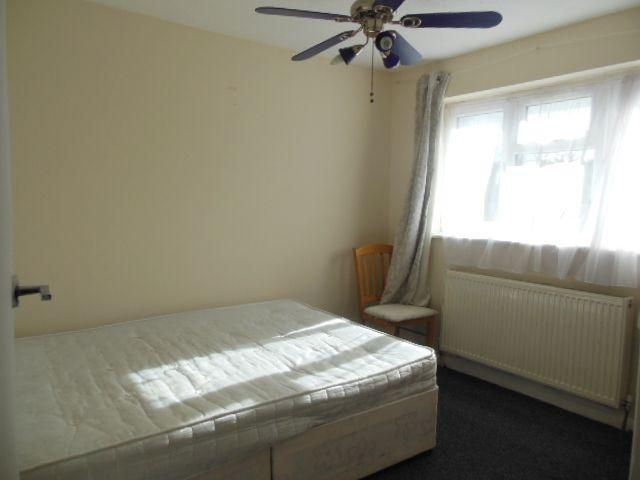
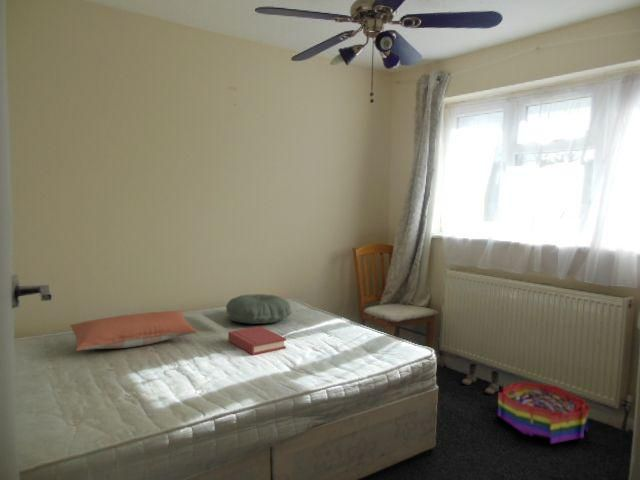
+ pillow [69,310,199,352]
+ boots [460,362,501,395]
+ hardback book [227,326,287,356]
+ pillow [225,293,293,325]
+ storage bin [497,380,590,445]
